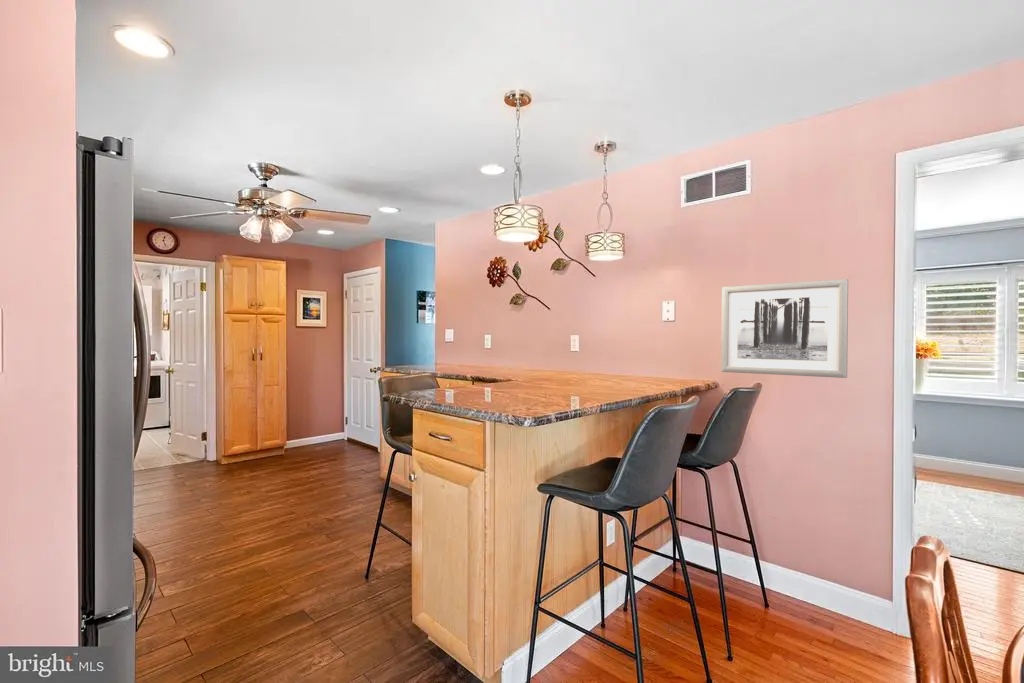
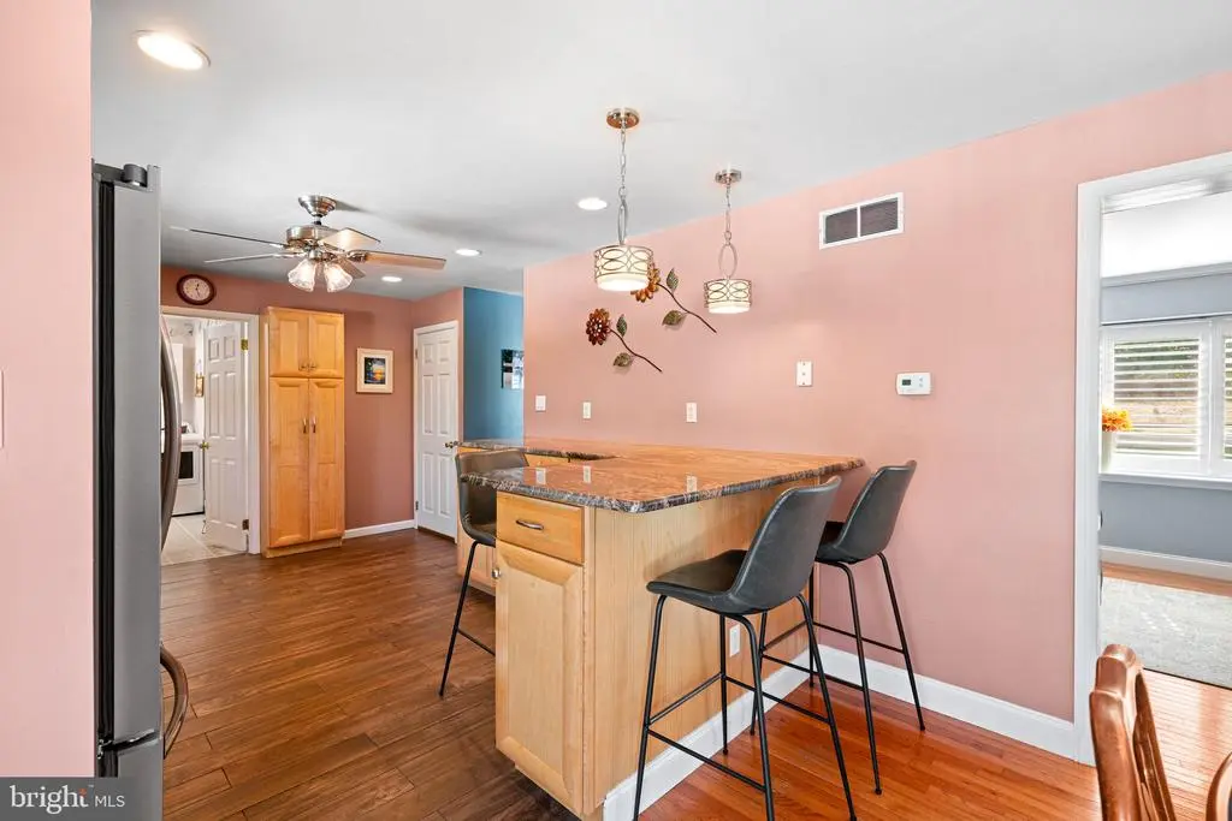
- wall art [720,278,849,379]
